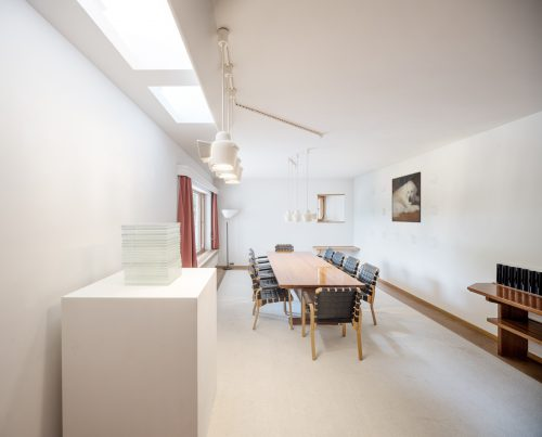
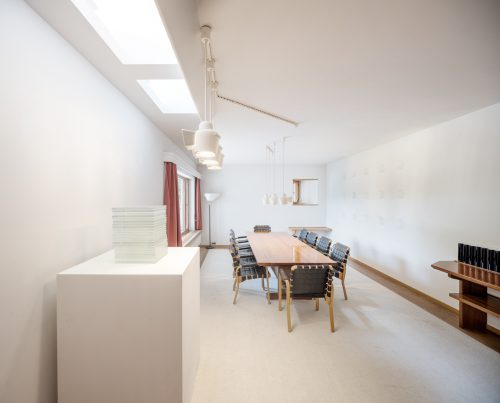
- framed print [391,170,422,223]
